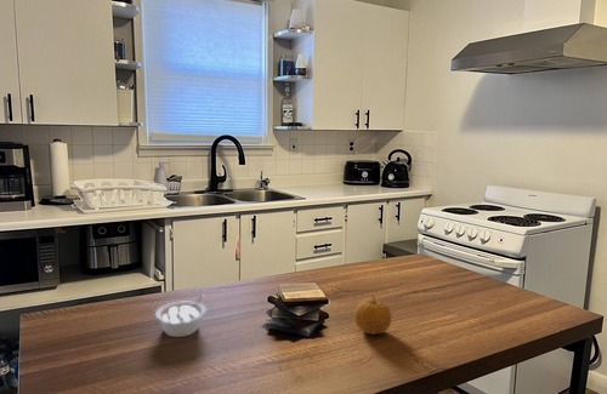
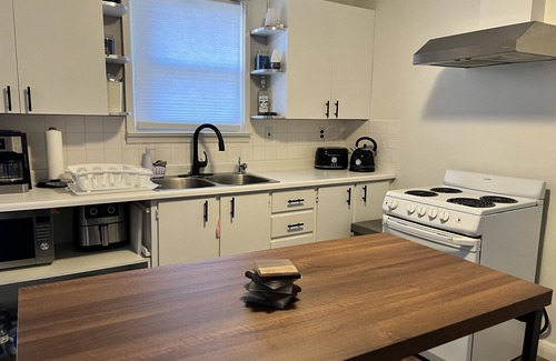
- fruit [353,295,392,336]
- legume [154,295,208,338]
